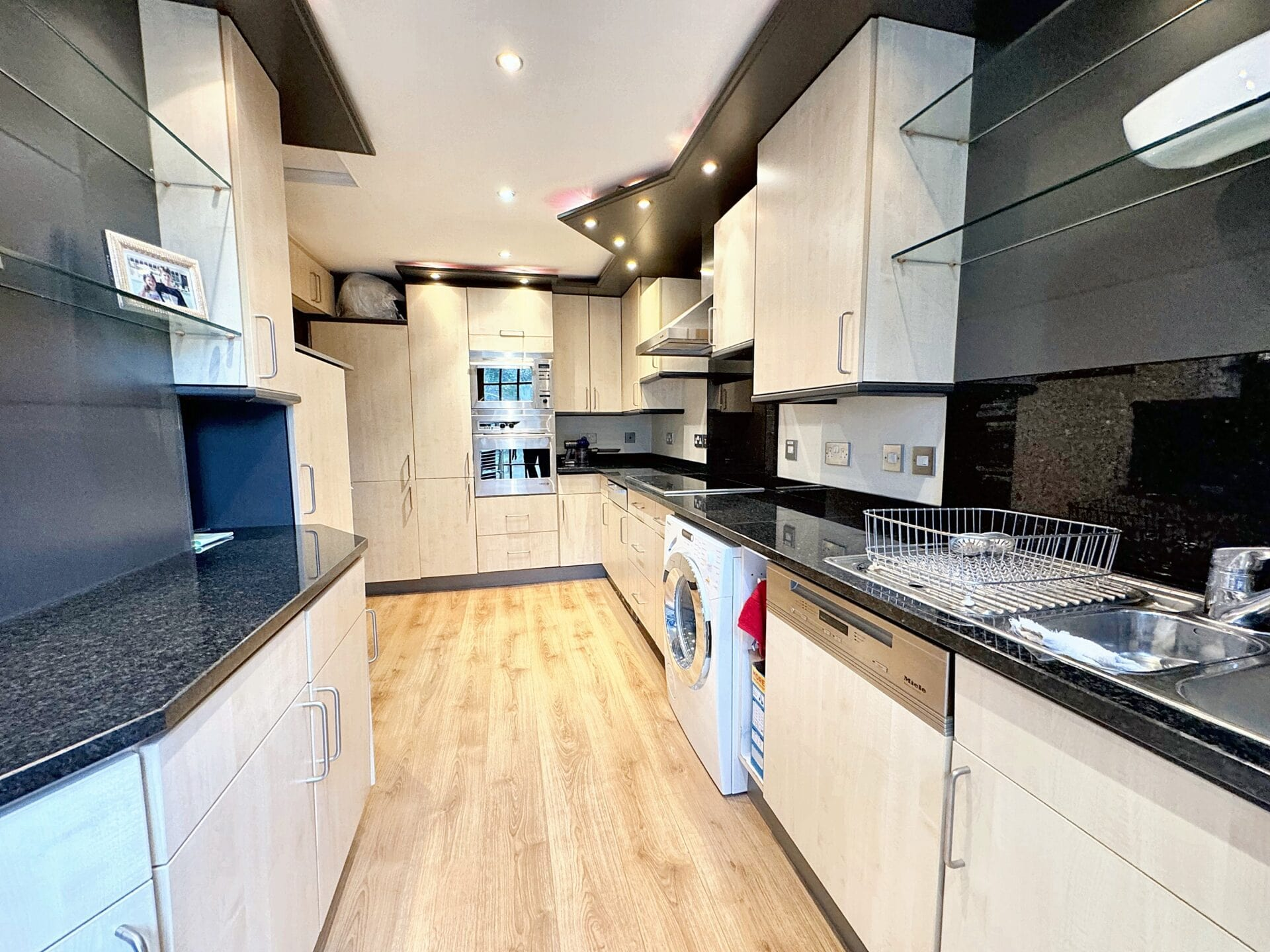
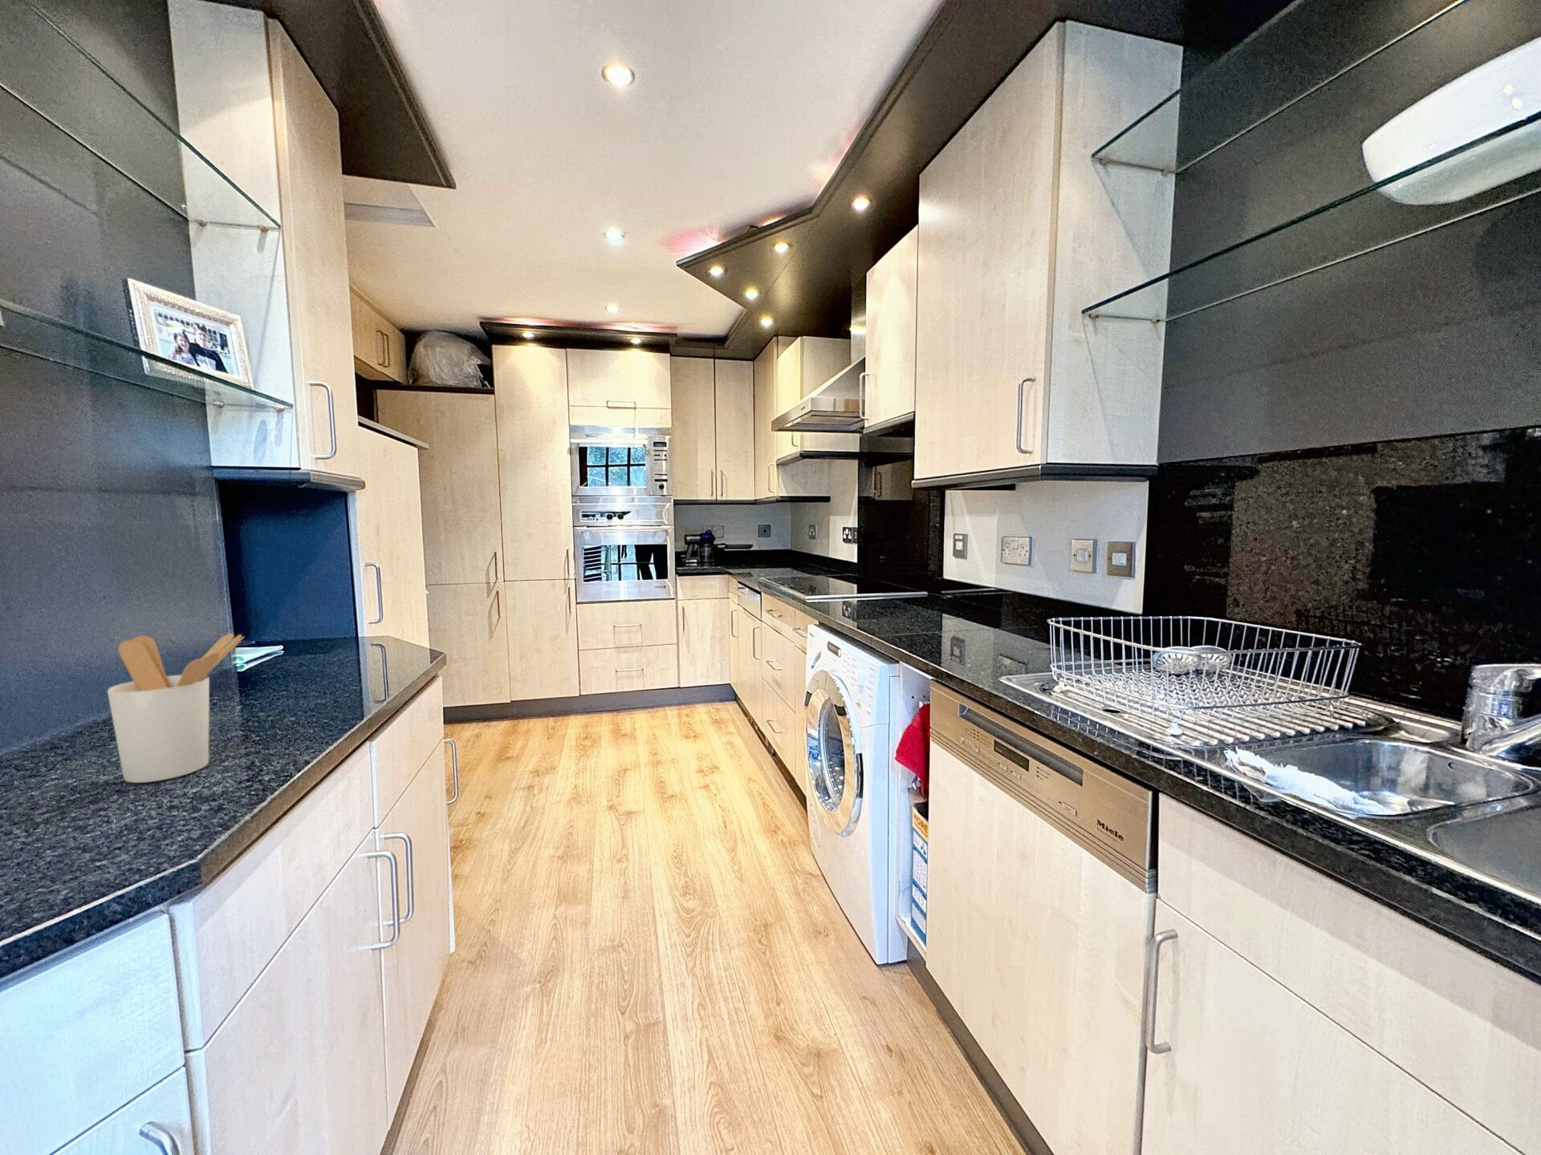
+ utensil holder [107,633,245,784]
